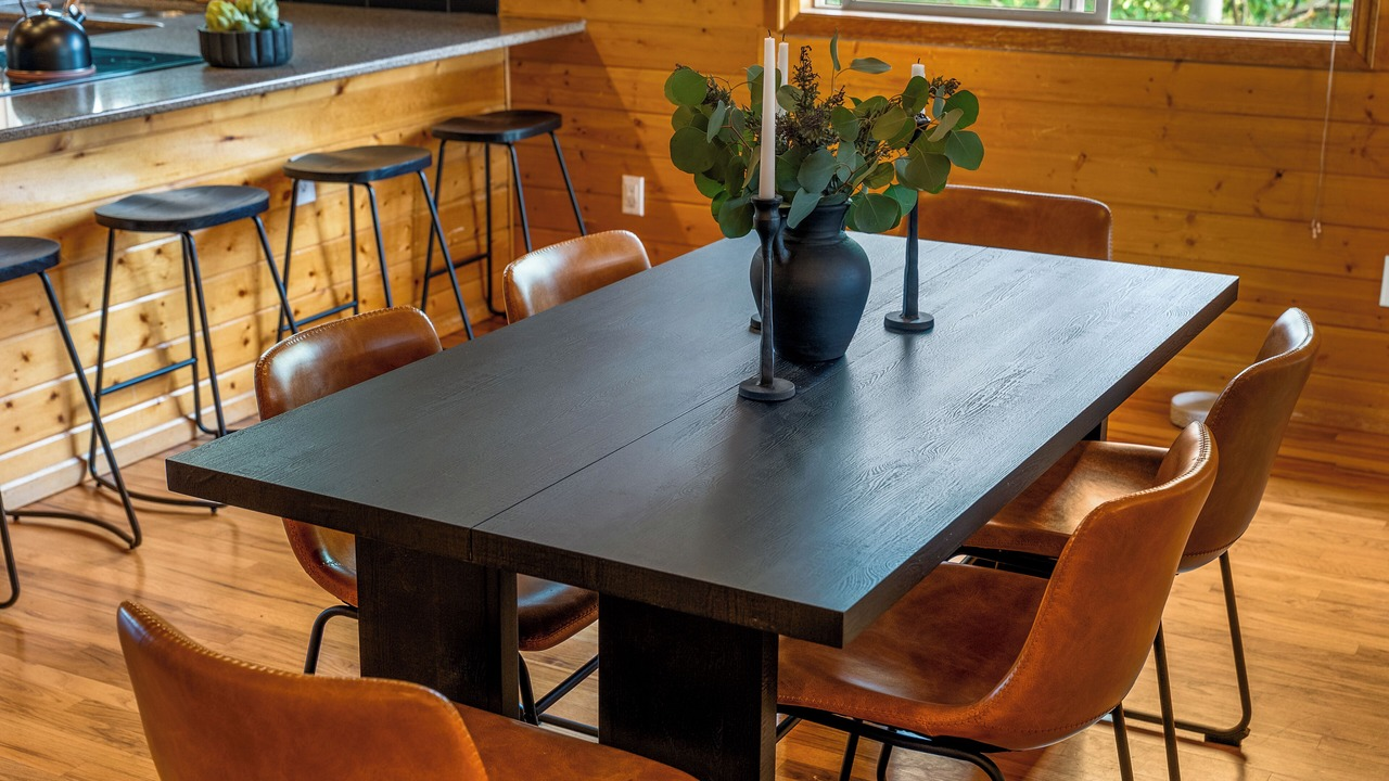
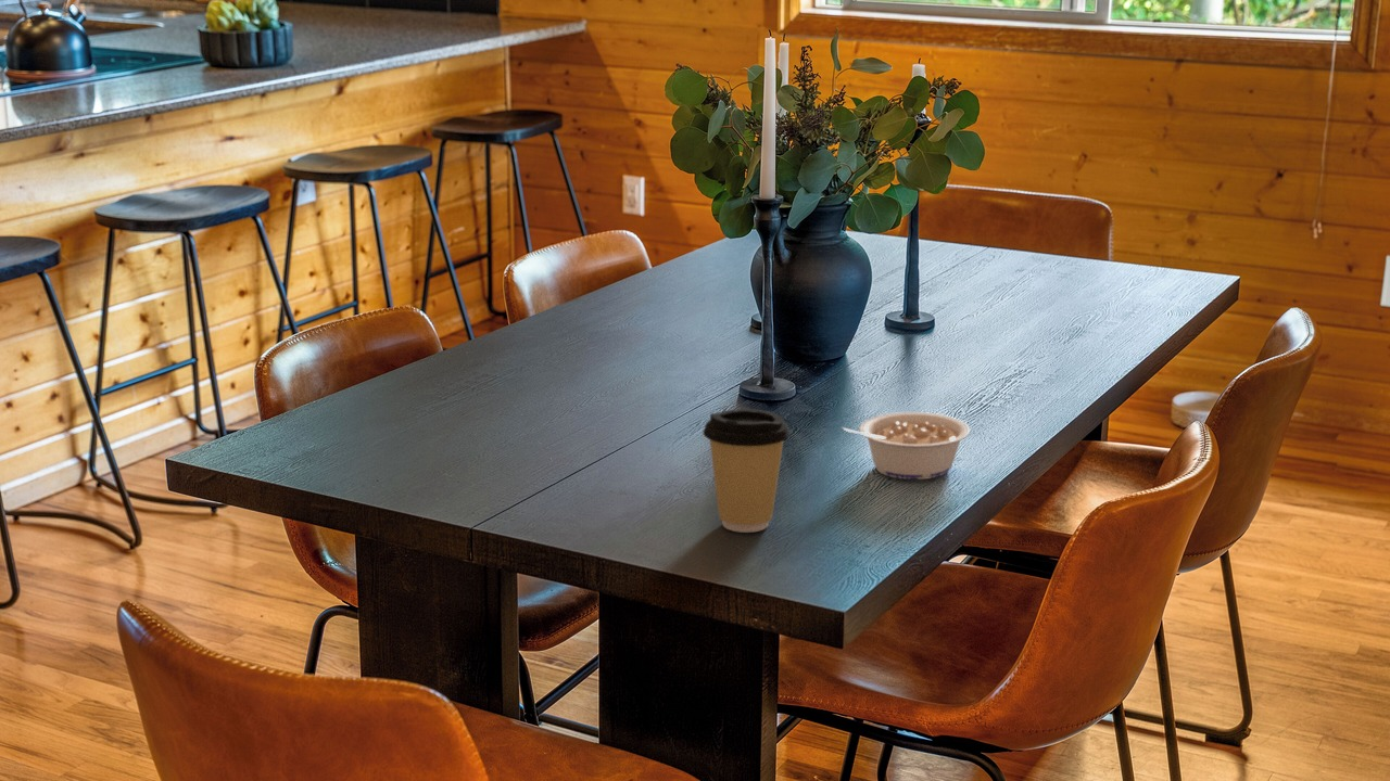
+ coffee cup [702,408,792,534]
+ legume [841,411,971,481]
